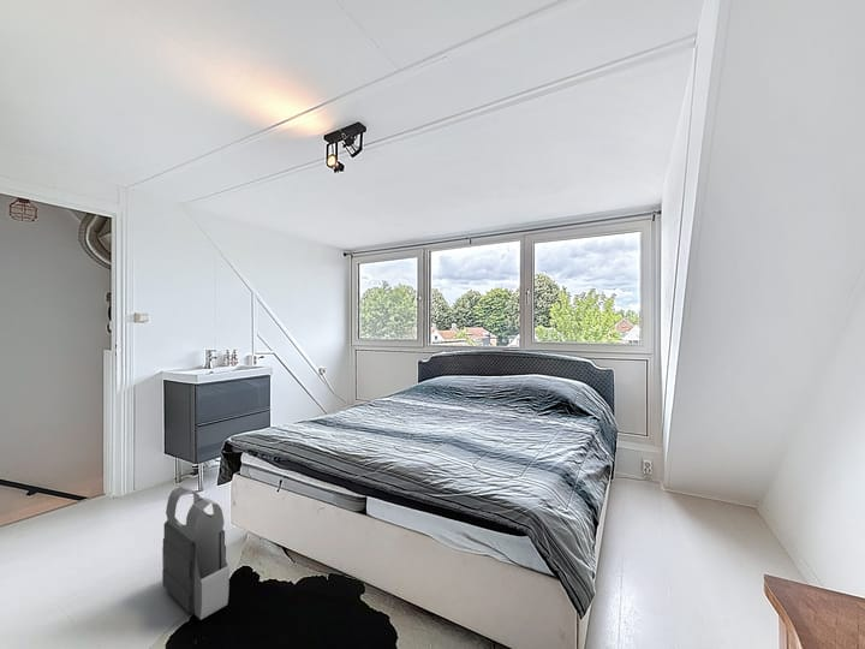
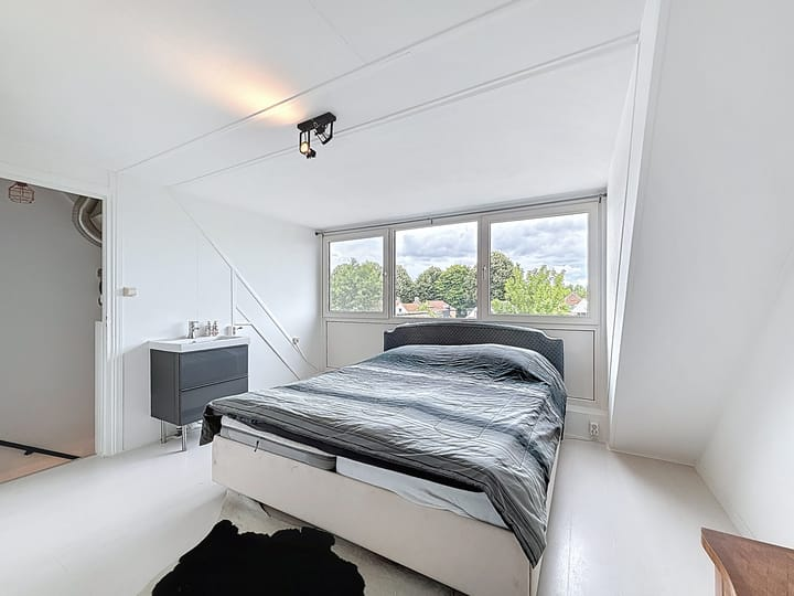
- body armor vest [161,486,231,621]
